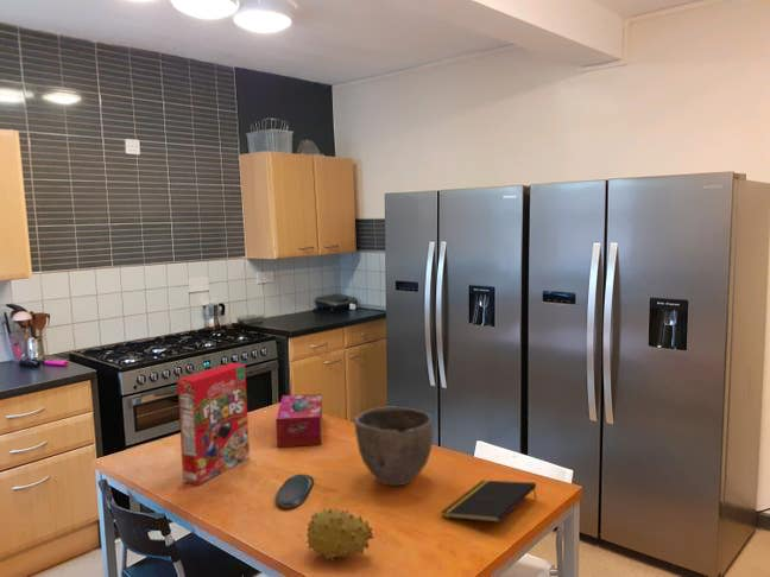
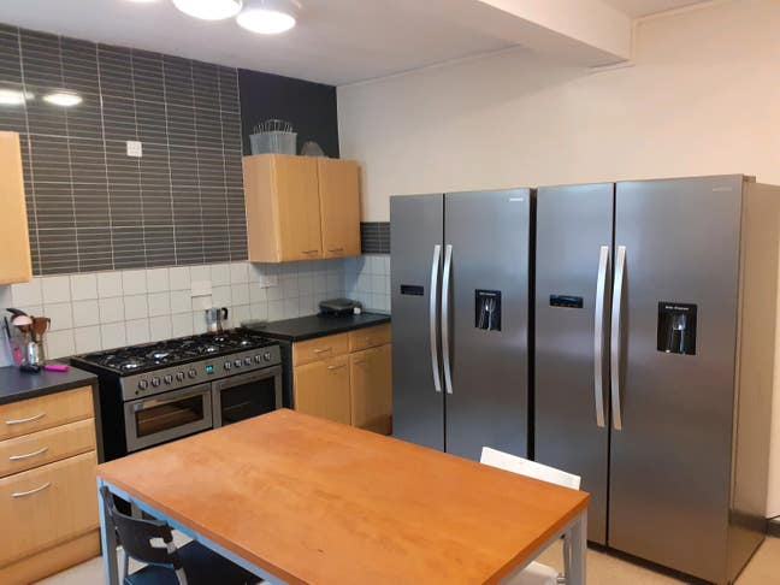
- cereal box [176,362,251,486]
- notepad [441,480,537,524]
- oval tray [274,473,315,509]
- fruit [305,507,374,562]
- tissue box [274,393,323,448]
- bowl [353,406,434,487]
